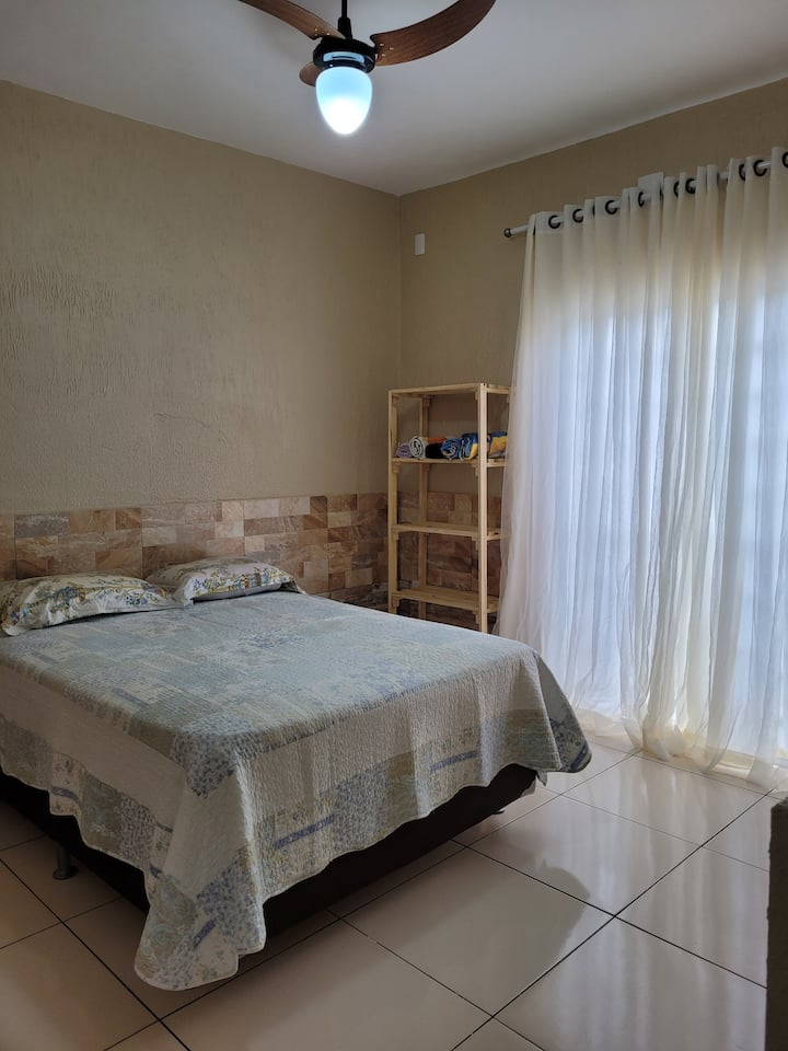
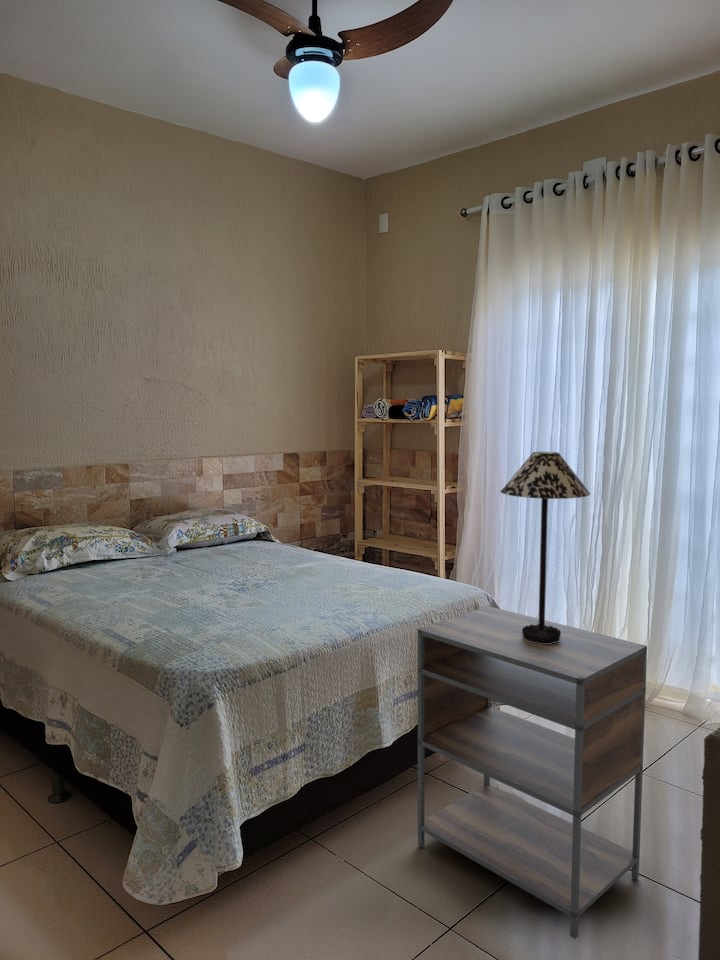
+ table lamp [500,451,592,644]
+ nightstand [417,605,648,940]
